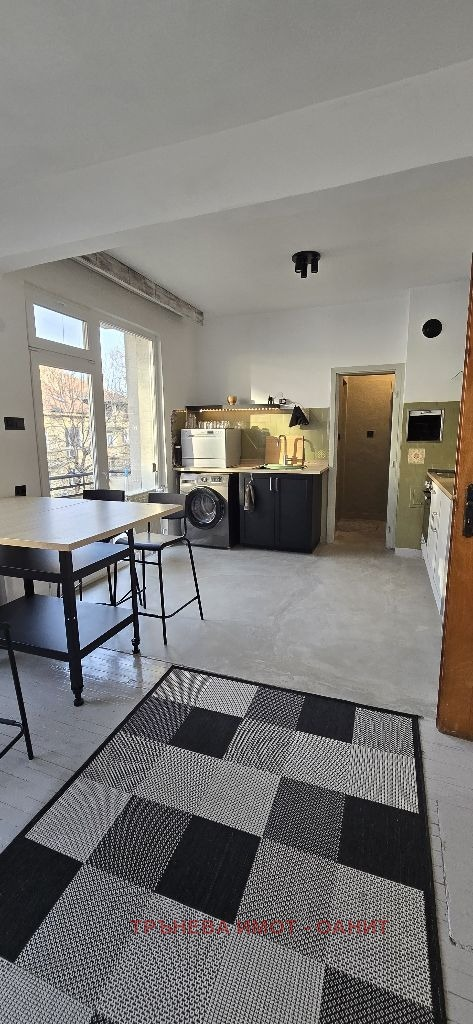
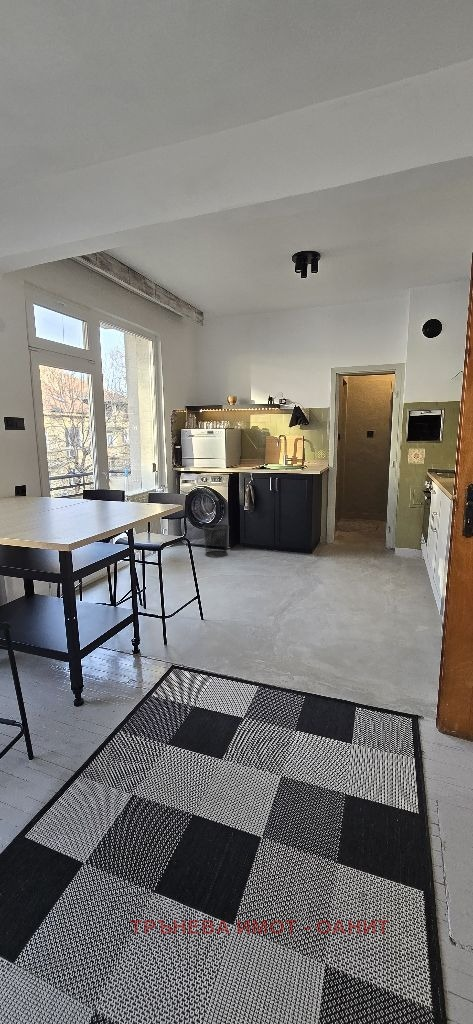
+ waste bin [202,523,230,558]
